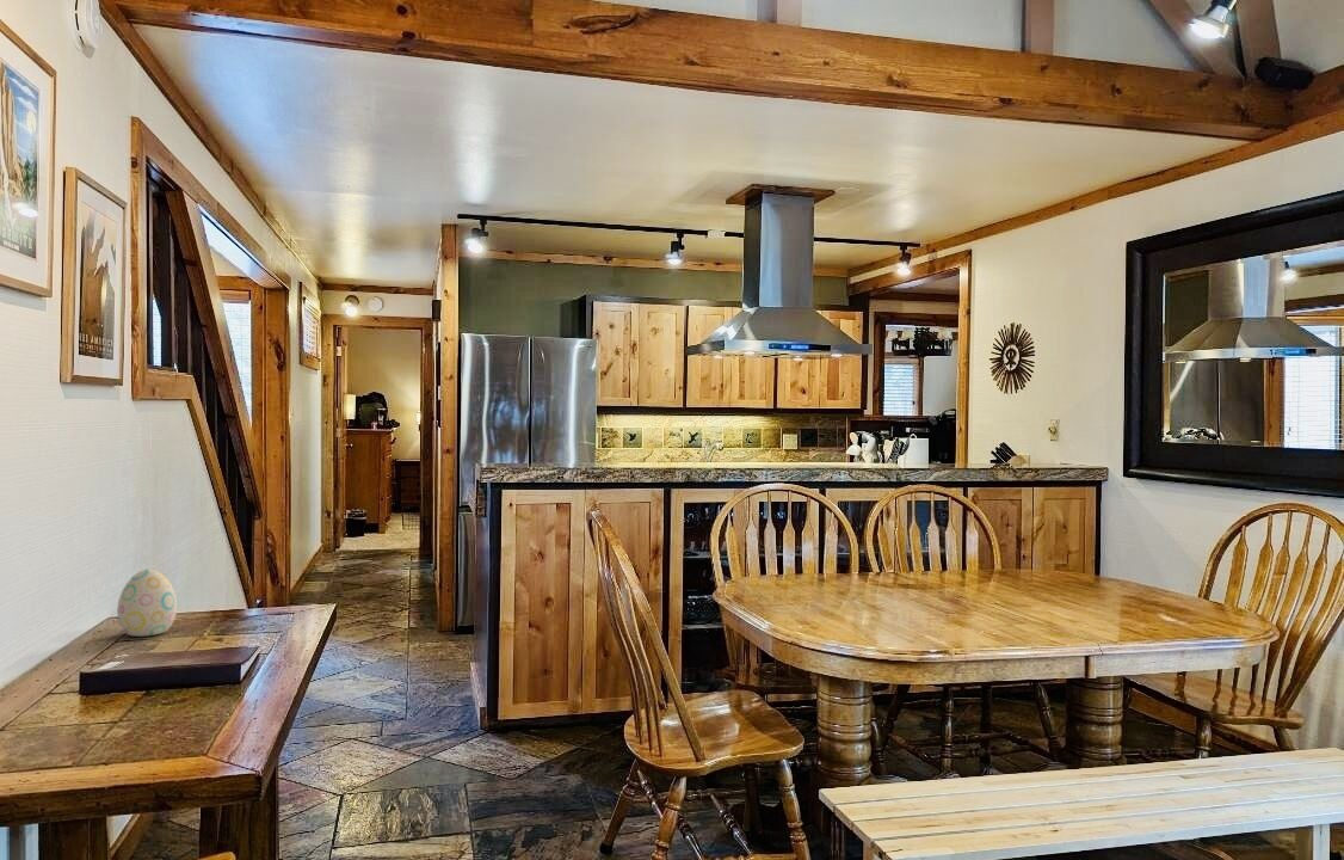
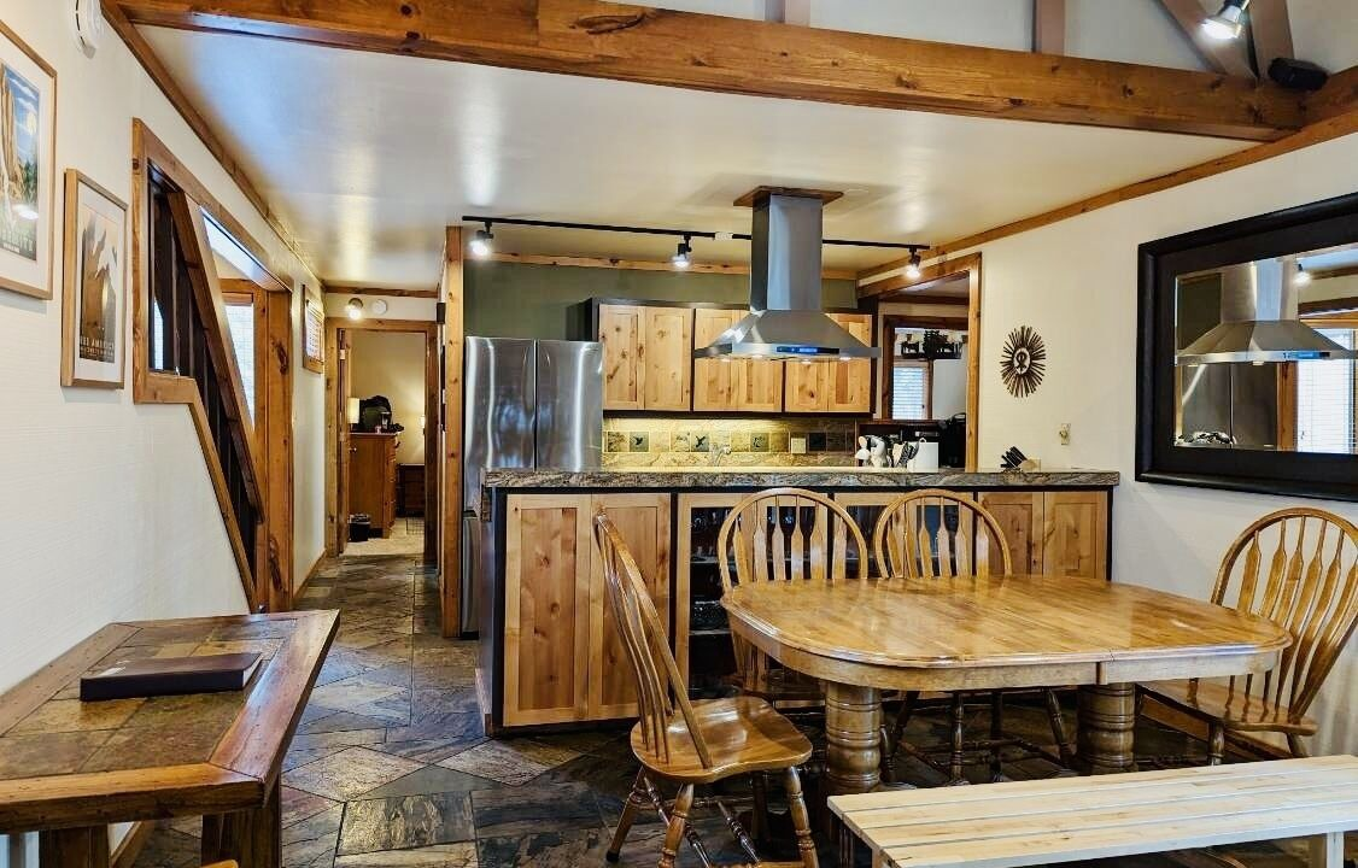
- decorative egg [116,569,178,638]
